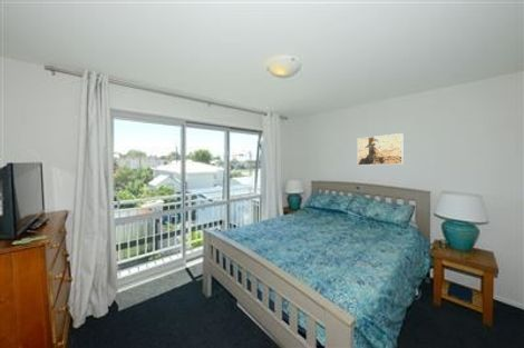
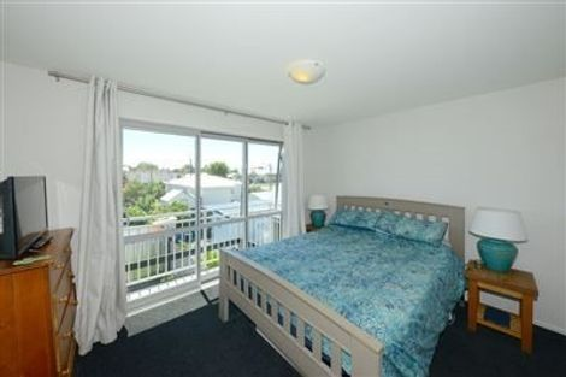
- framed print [357,132,404,167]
